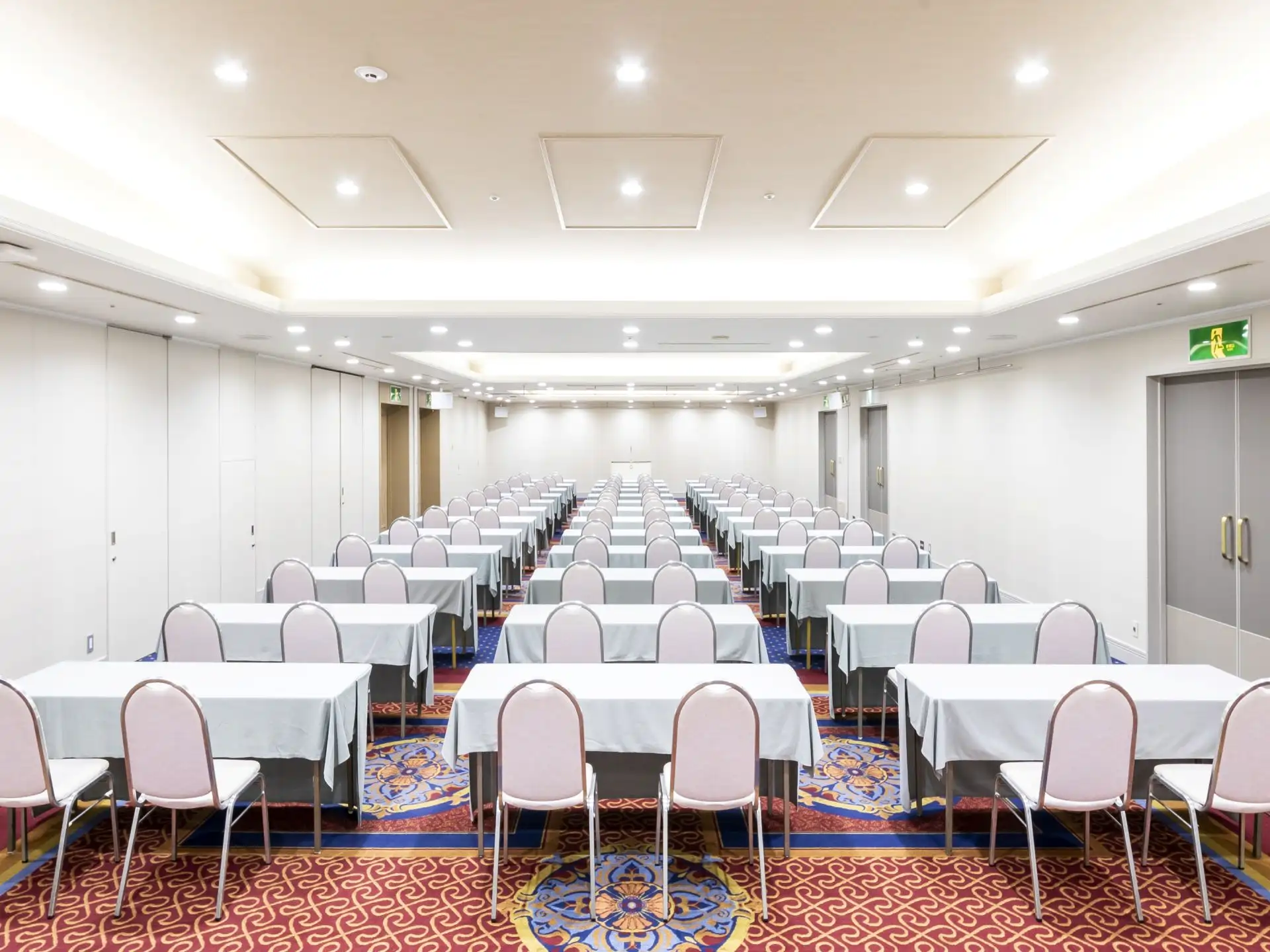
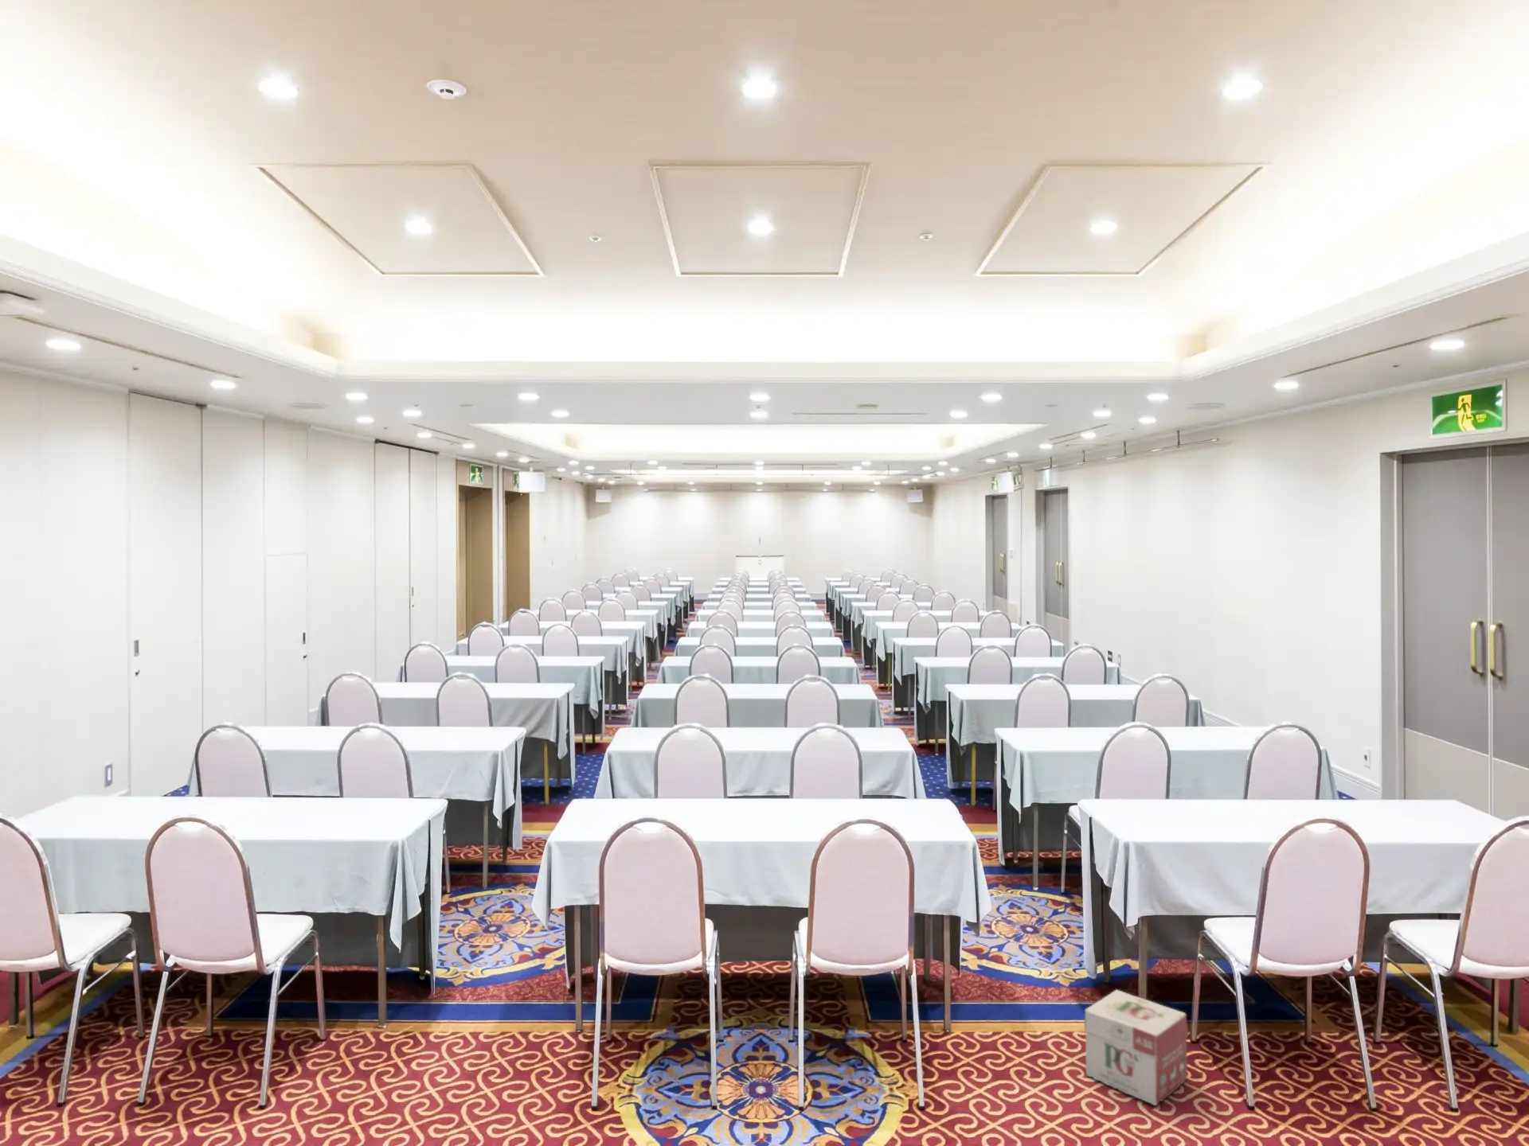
+ cardboard box [1084,990,1189,1107]
